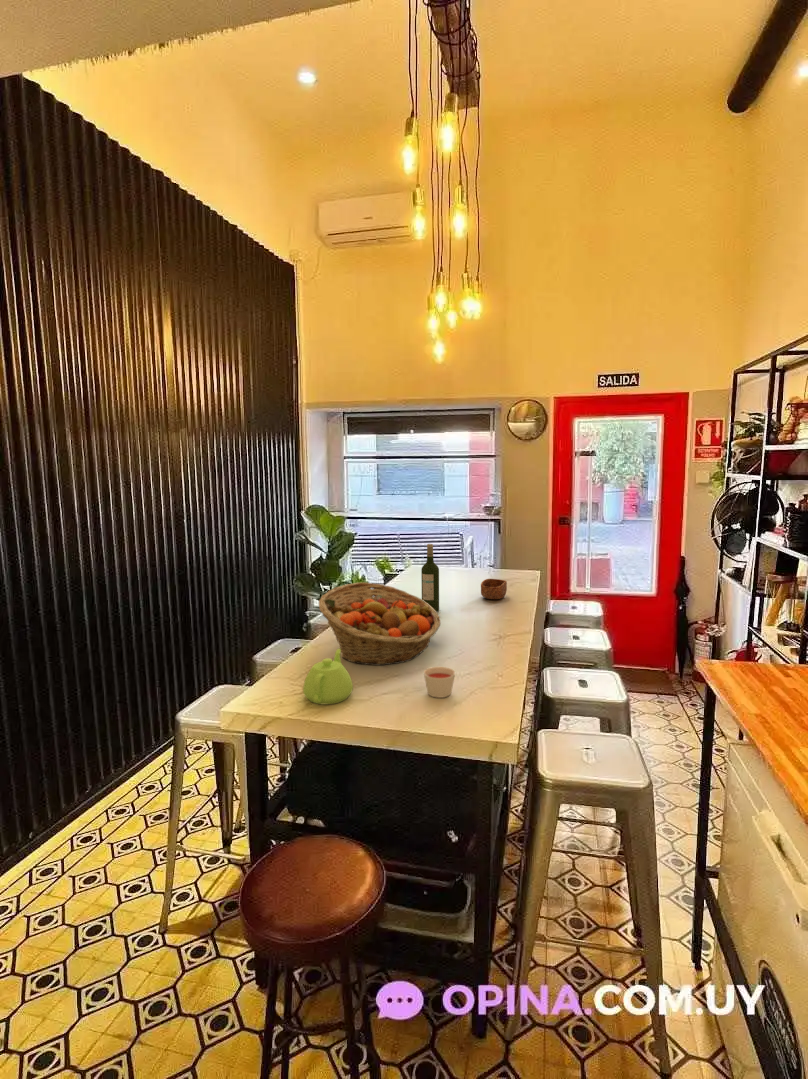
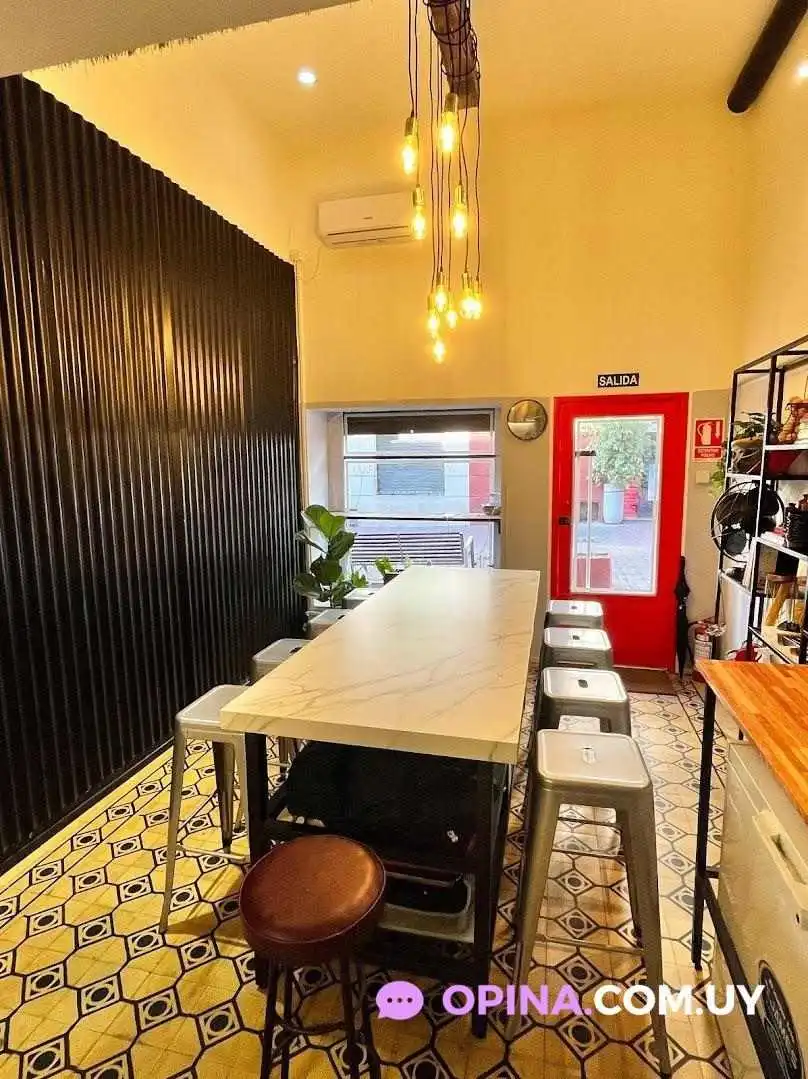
- candle [423,666,456,699]
- wine bottle [420,543,440,612]
- fruit basket [318,581,442,666]
- teapot [302,648,354,705]
- bowl [480,578,508,600]
